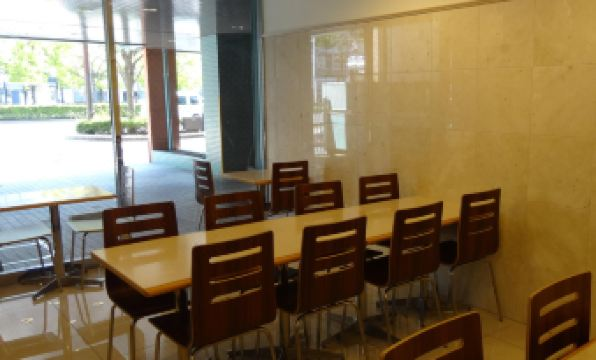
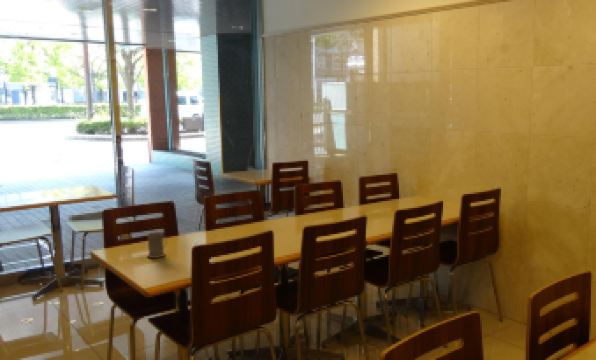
+ mug [146,231,168,259]
